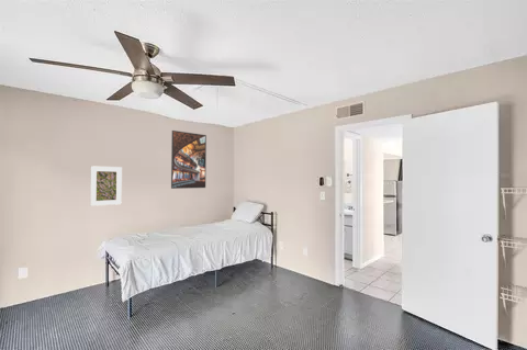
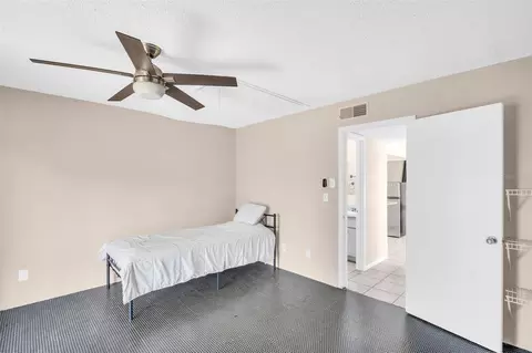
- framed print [170,129,208,190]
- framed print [89,165,123,207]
